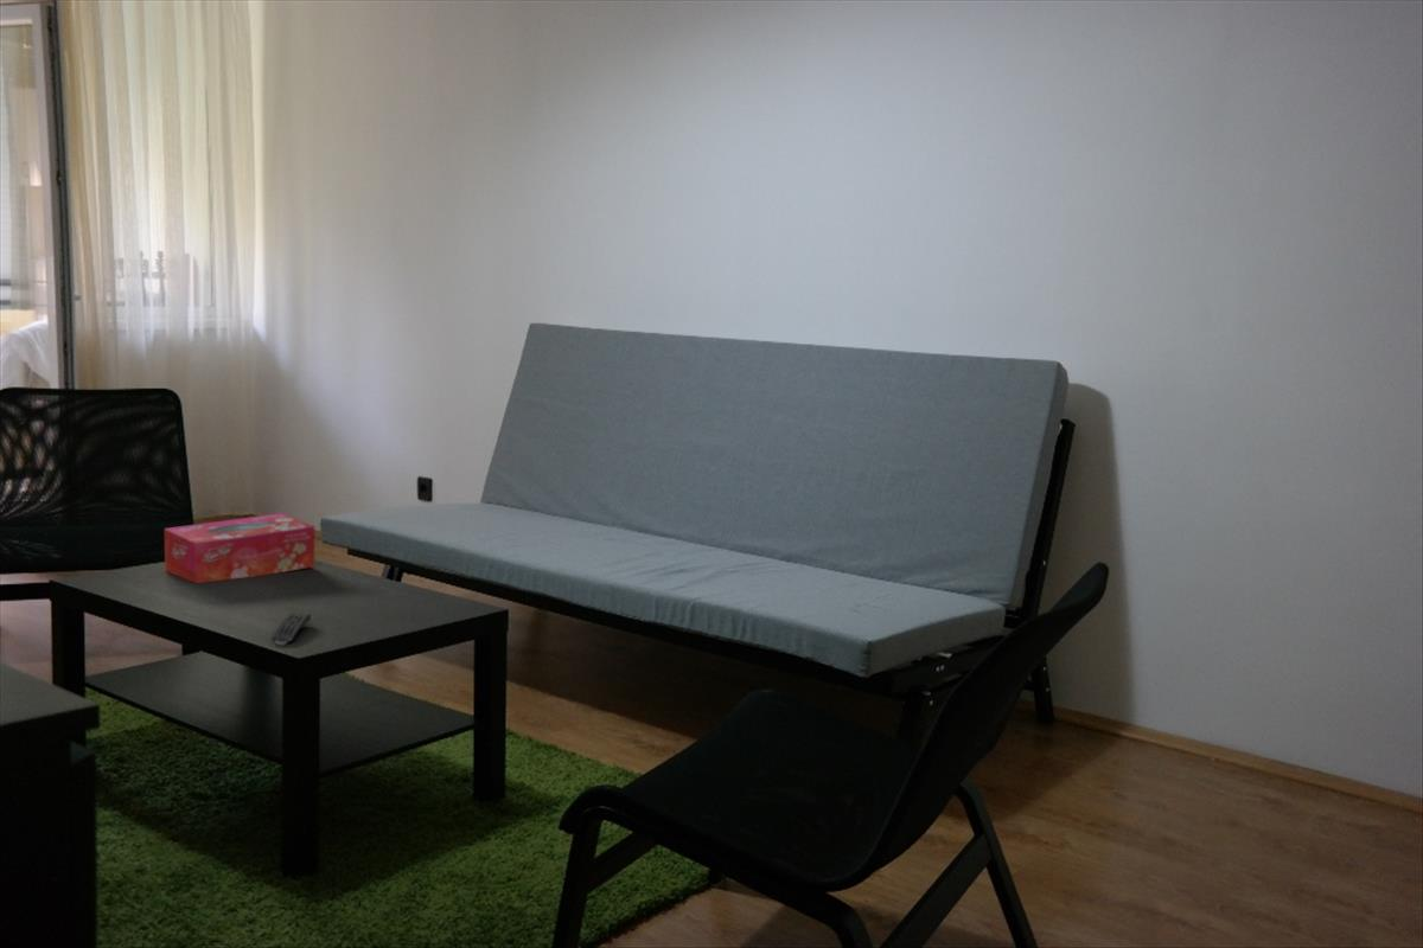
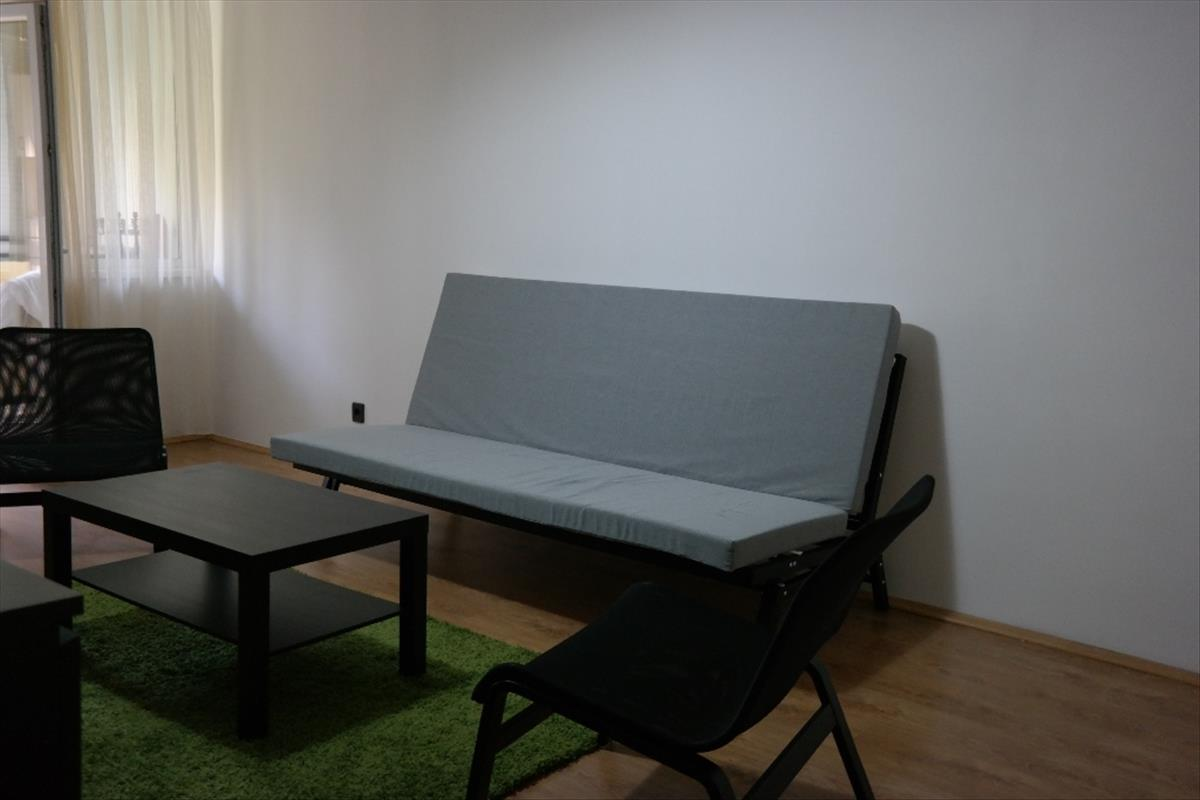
- remote control [270,611,312,647]
- tissue box [164,512,315,584]
